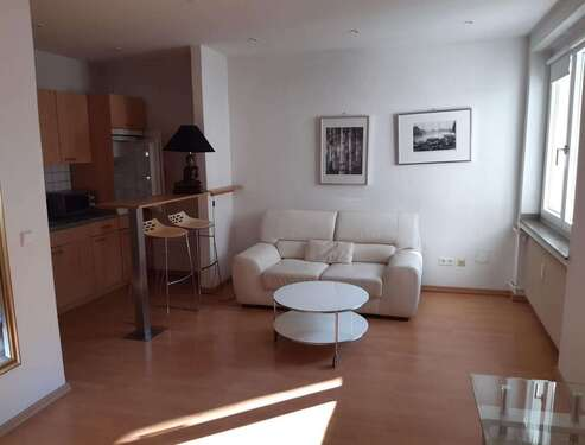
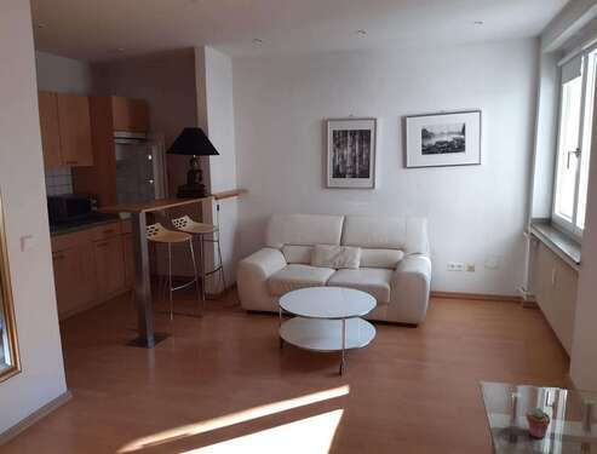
+ potted succulent [524,406,551,439]
